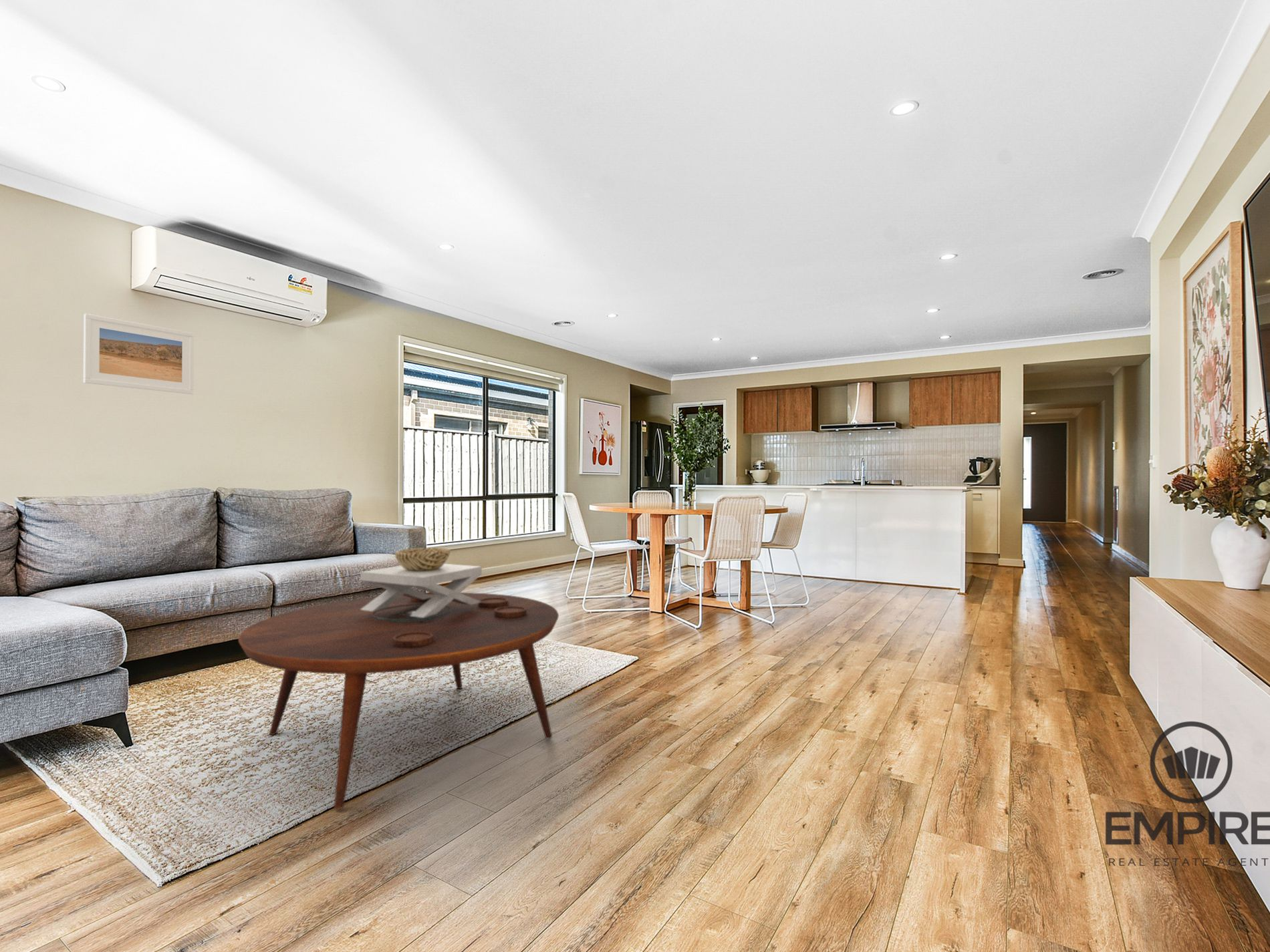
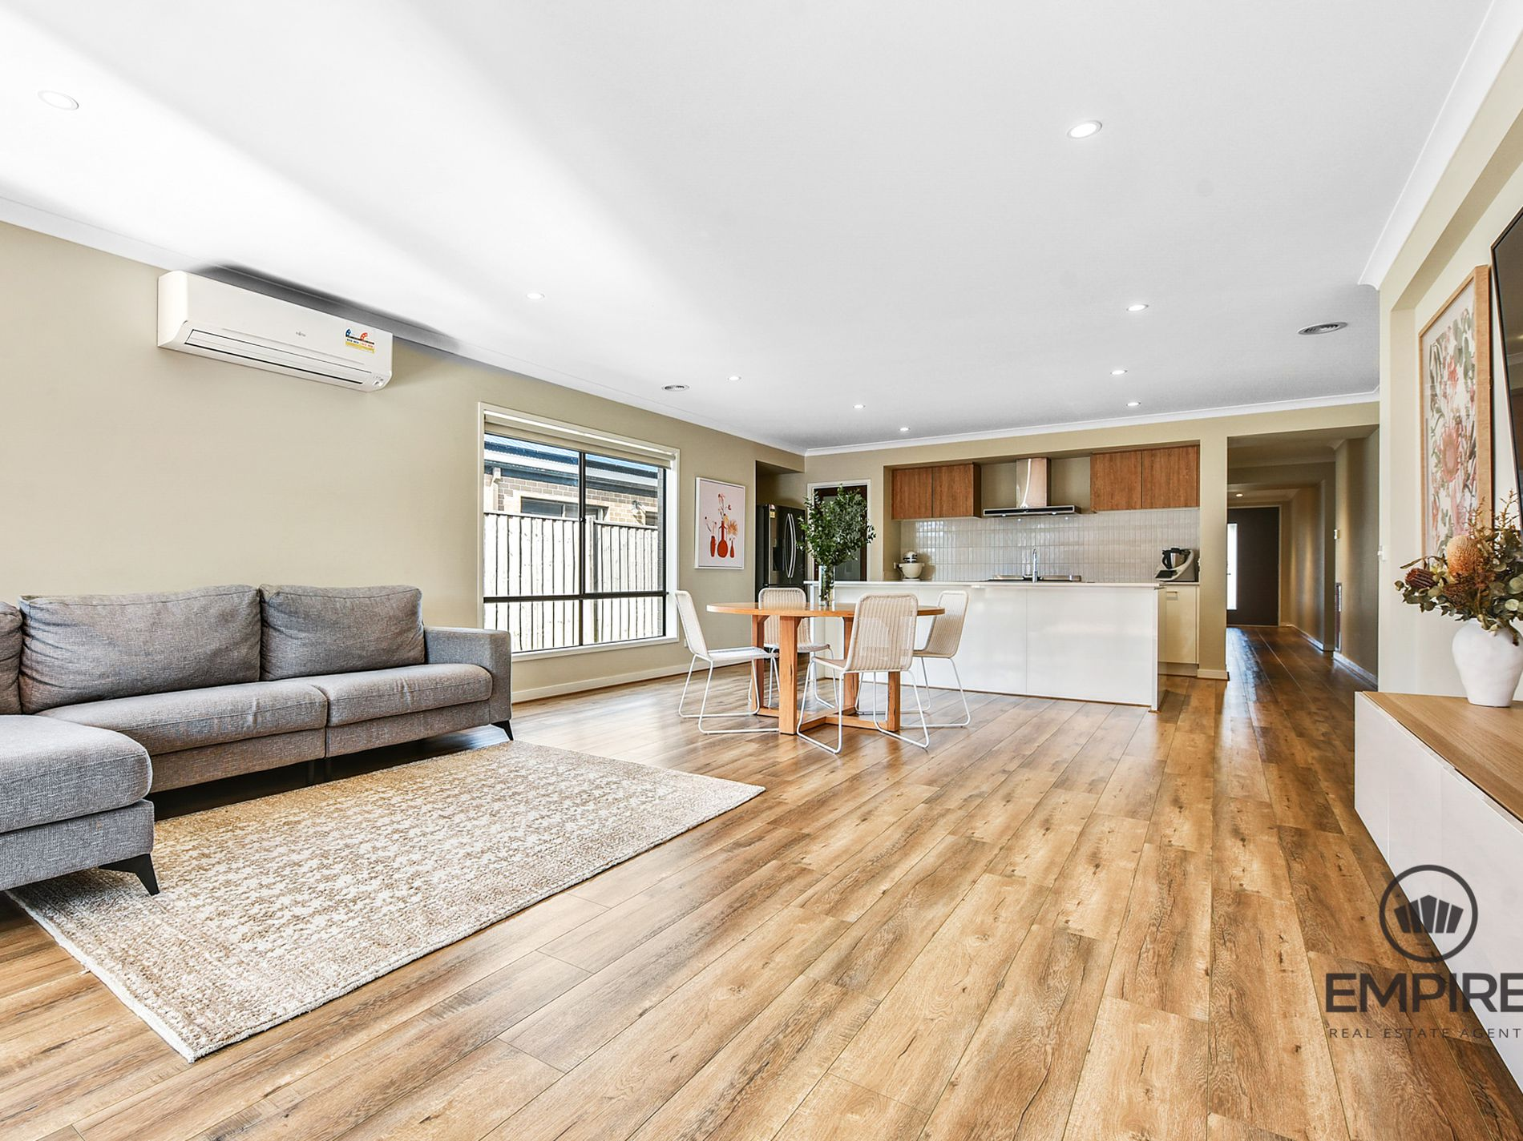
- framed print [83,313,195,395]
- decorative bowl [360,547,483,617]
- coffee table [238,592,559,810]
